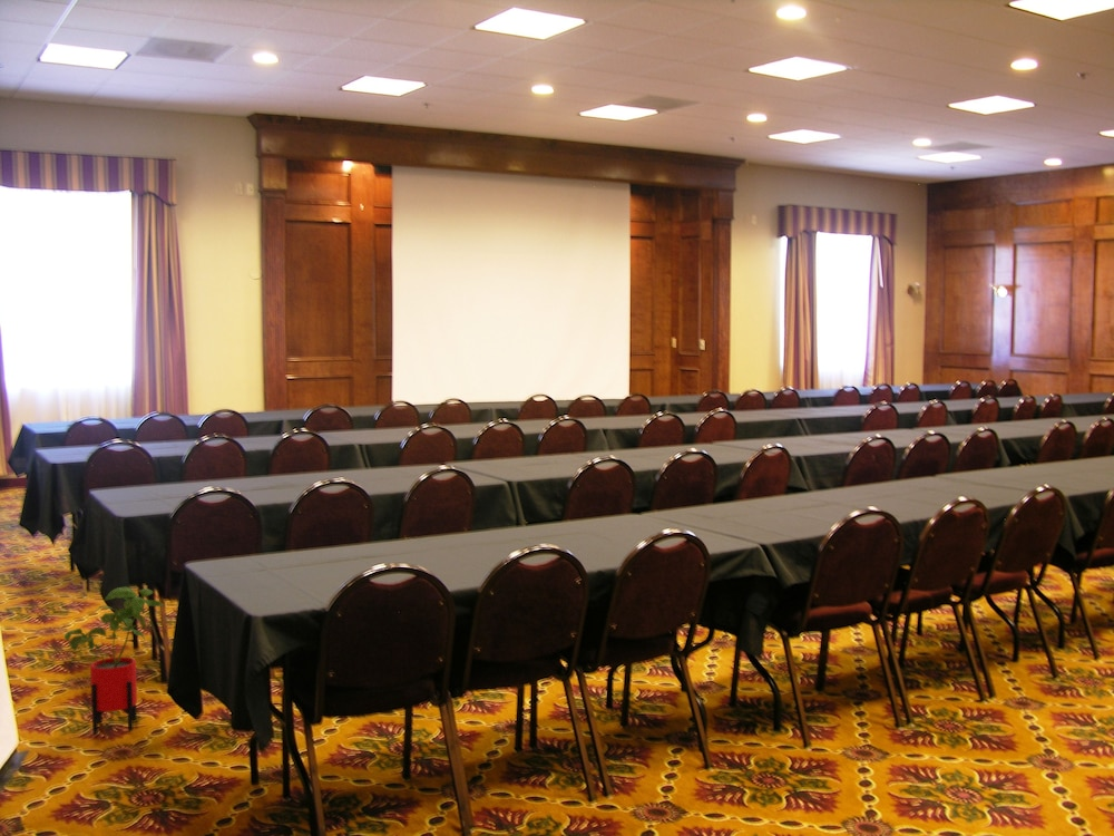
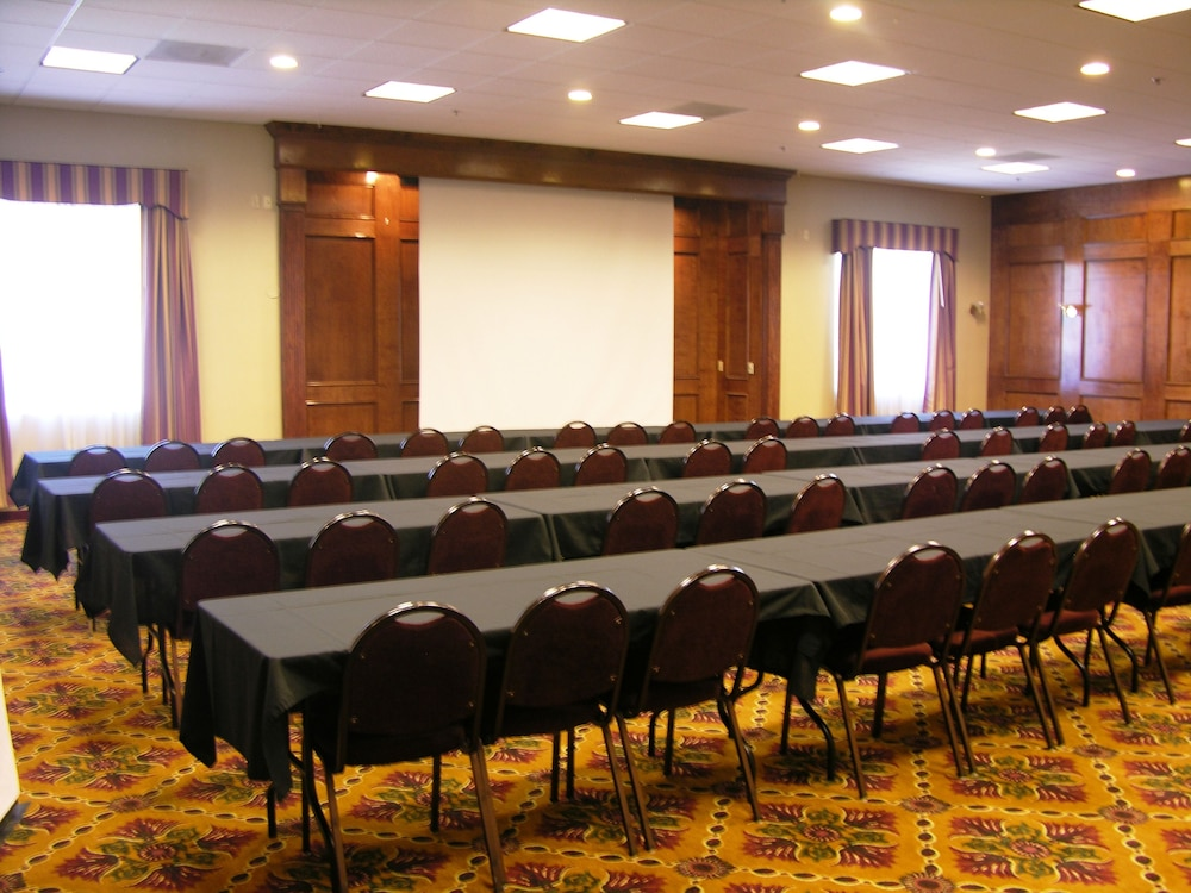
- house plant [63,586,164,735]
